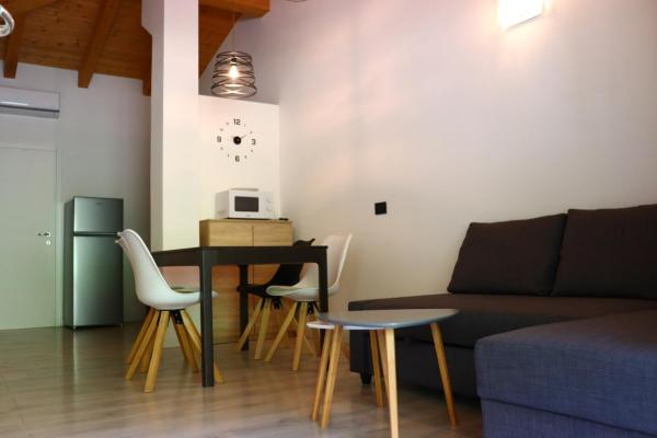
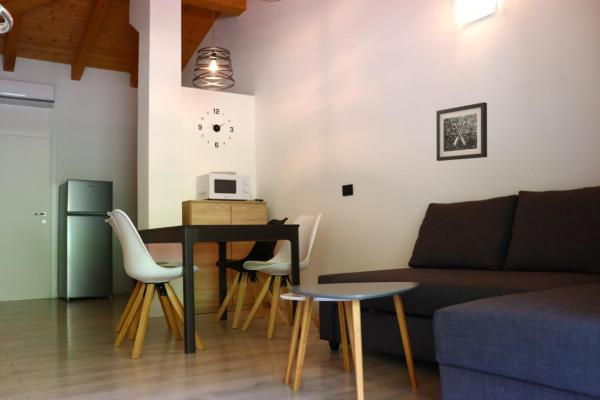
+ wall art [435,101,488,162]
